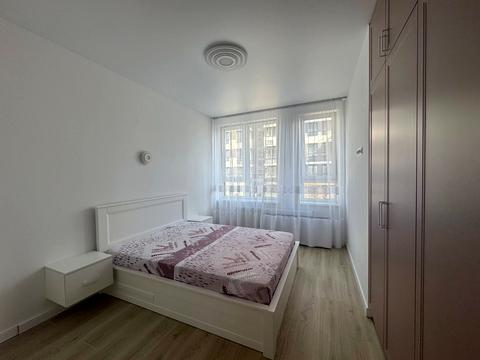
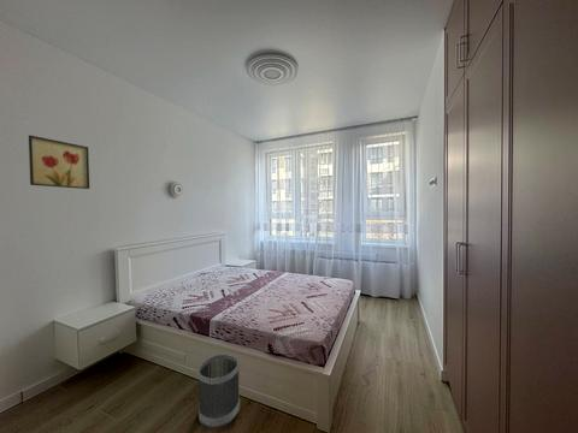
+ wastebasket [196,352,241,429]
+ wall art [28,135,90,190]
